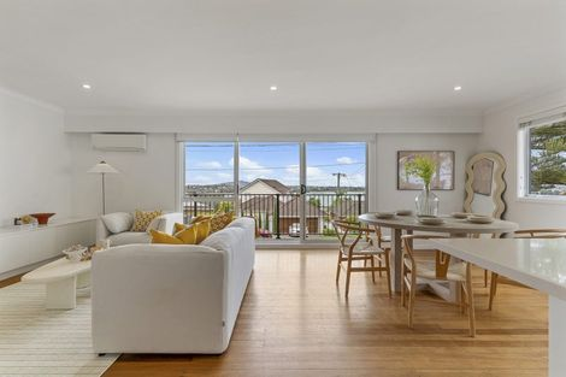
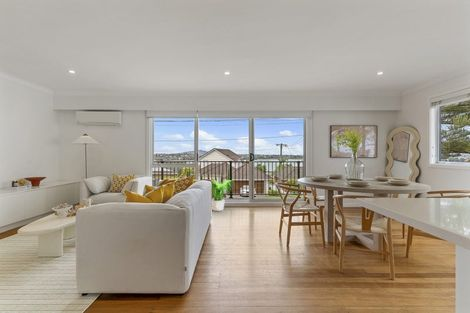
+ potted plant [211,179,236,212]
